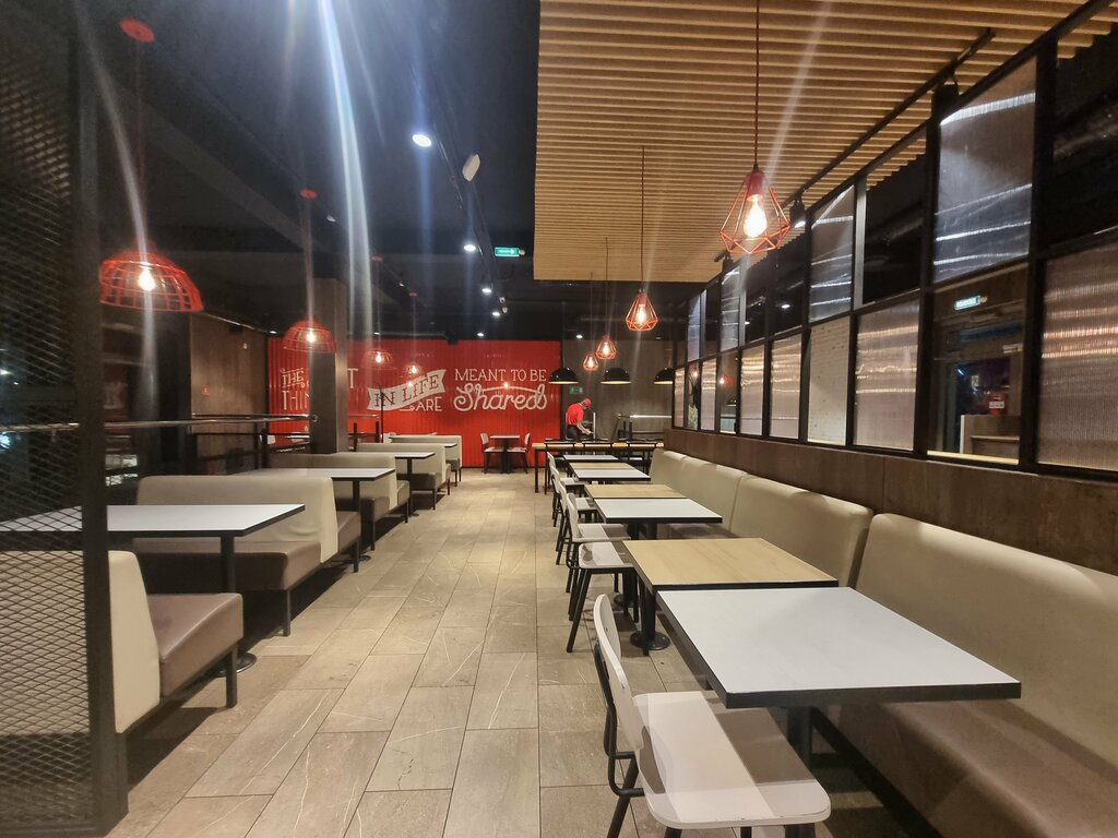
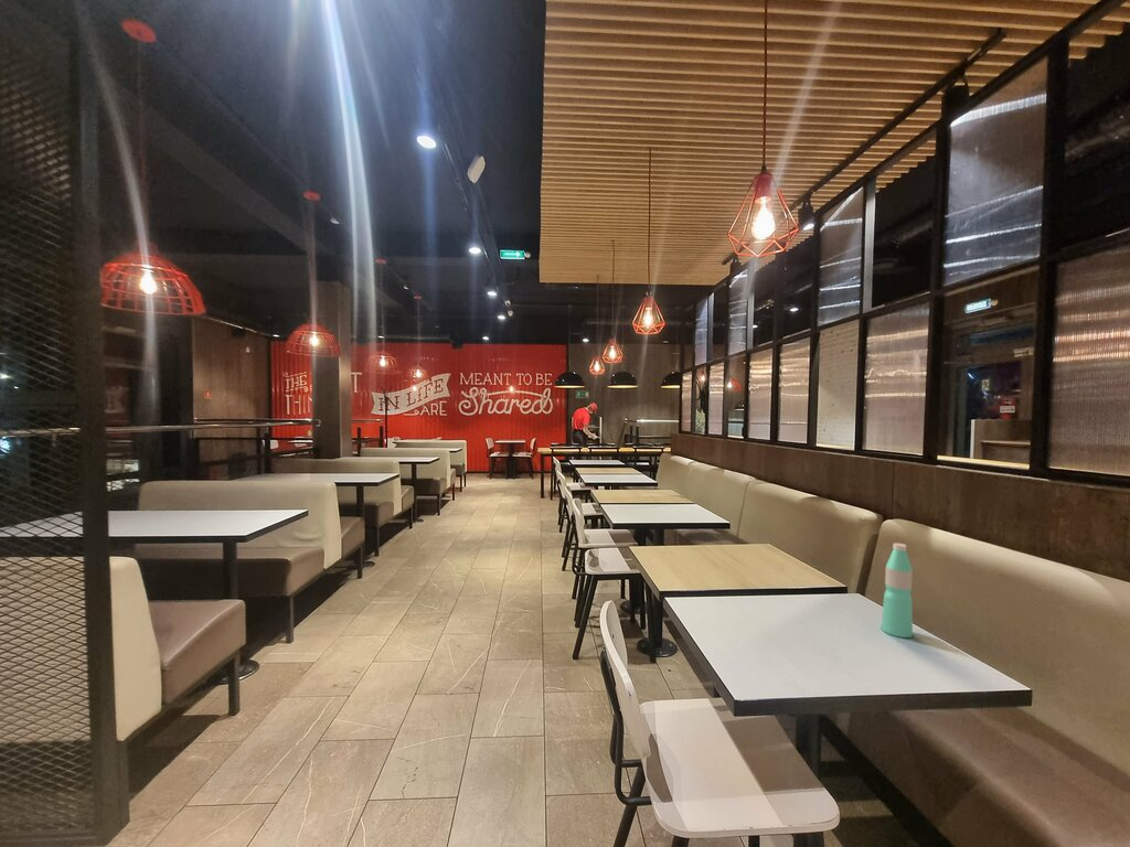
+ water bottle [880,543,914,639]
